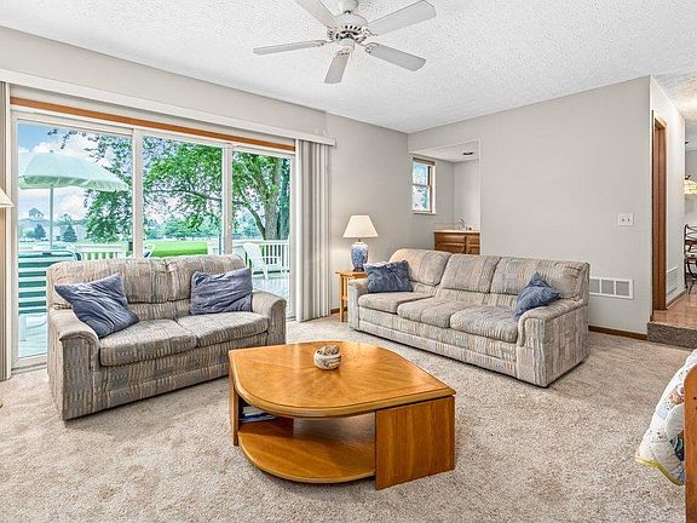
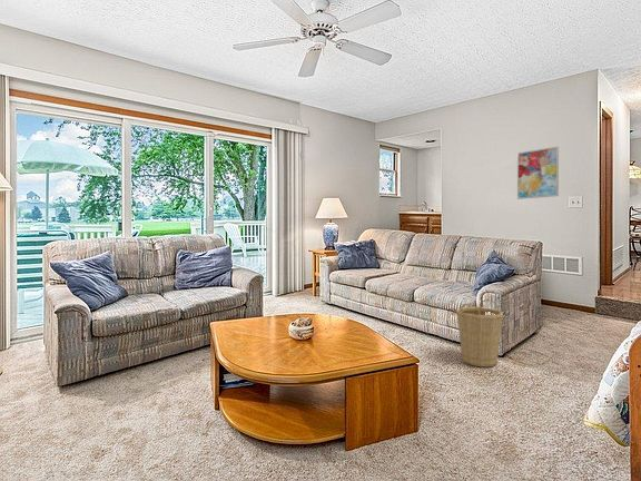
+ wall art [516,146,560,200]
+ basket [455,298,504,367]
